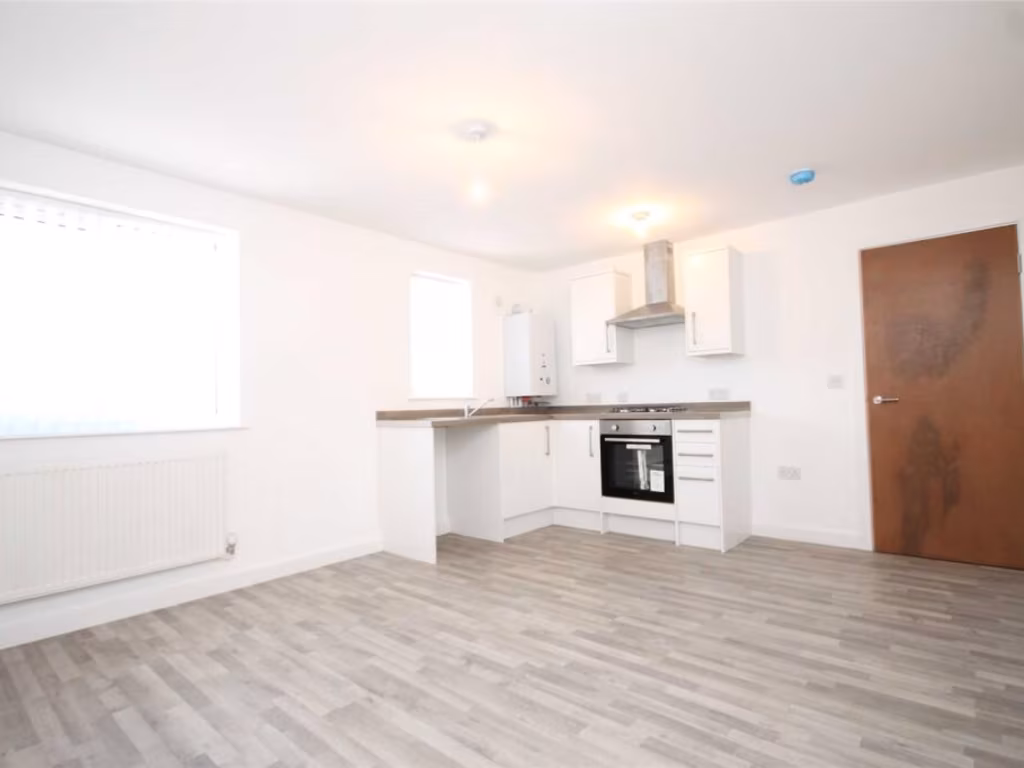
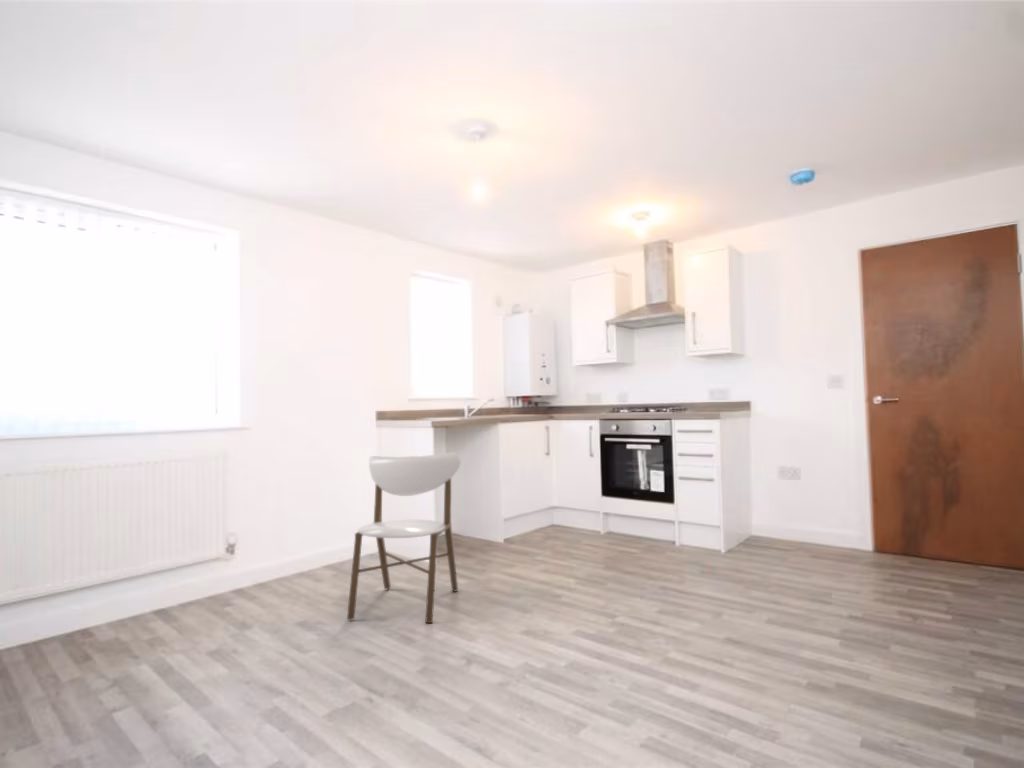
+ dining chair [346,451,462,624]
